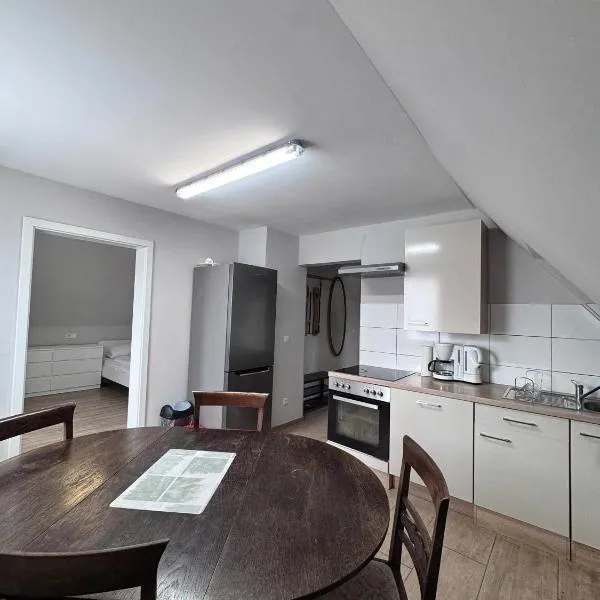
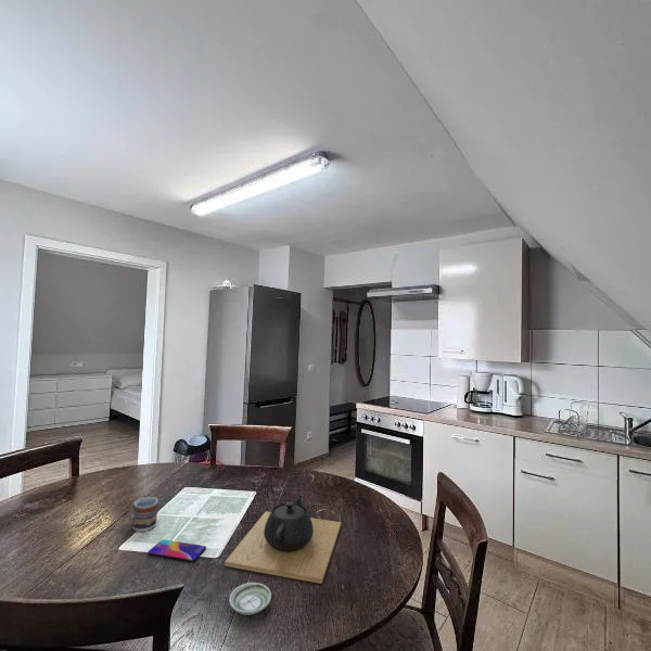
+ cup [130,496,159,533]
+ teapot [224,493,342,585]
+ saucer [228,582,272,616]
+ smartphone [146,538,207,563]
